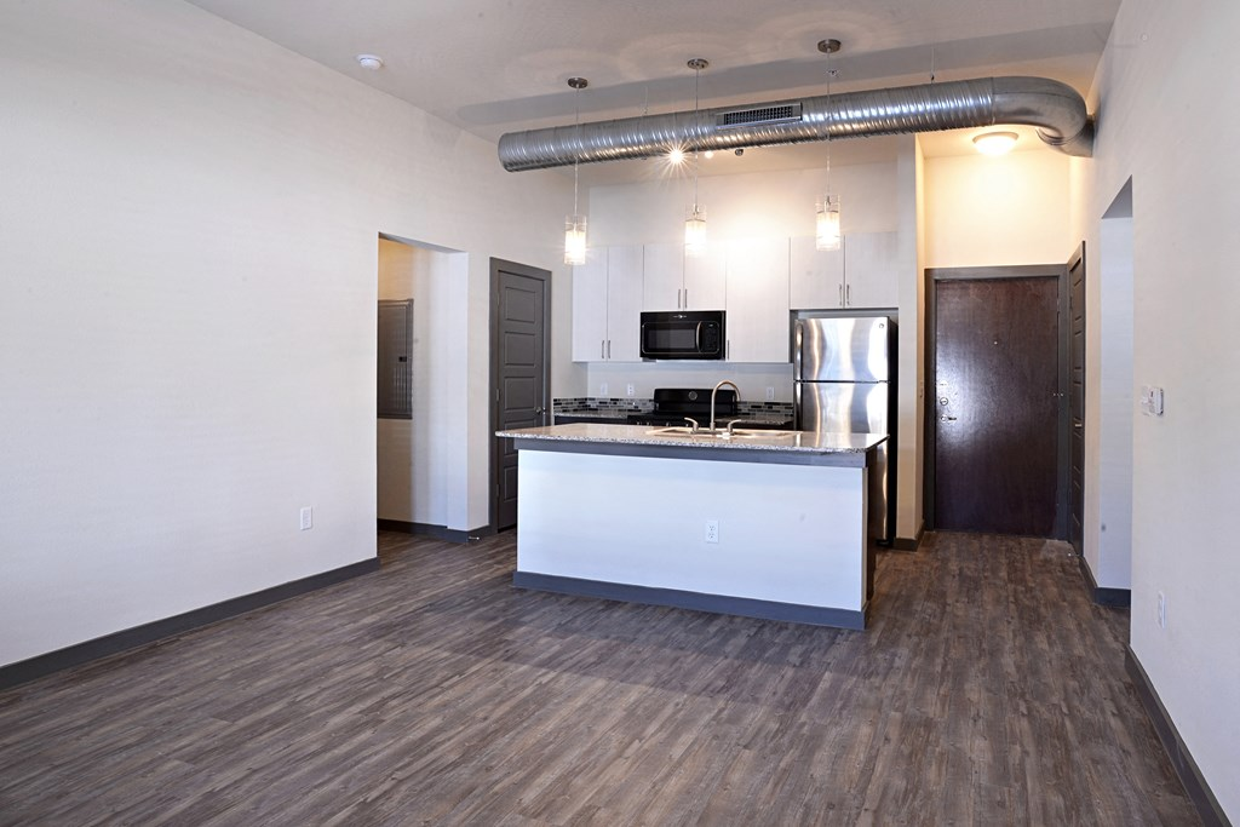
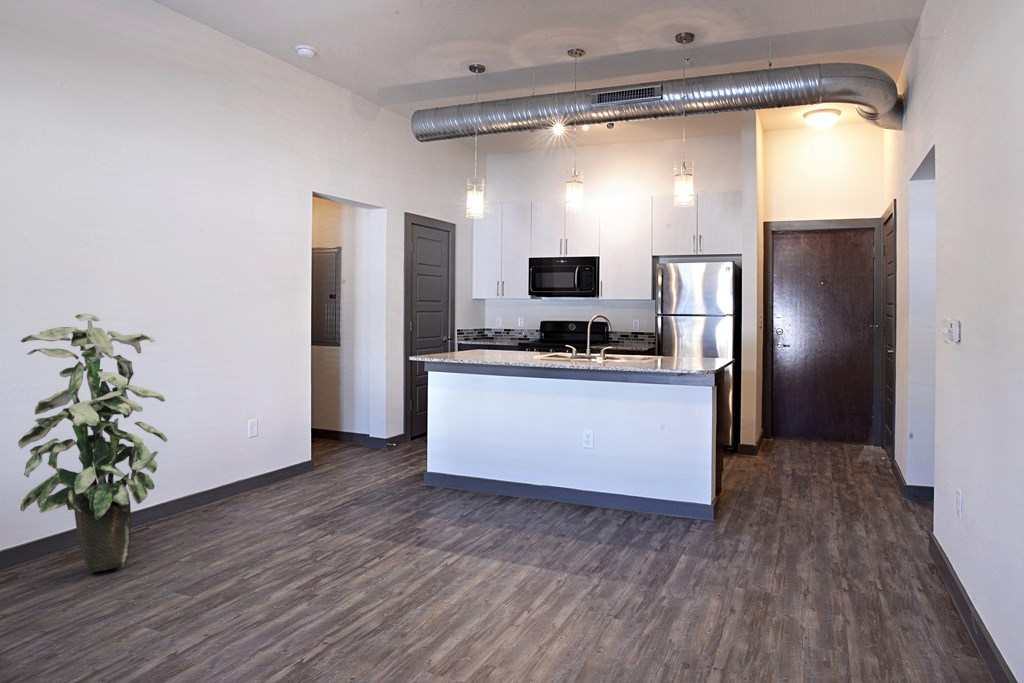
+ indoor plant [17,313,168,574]
